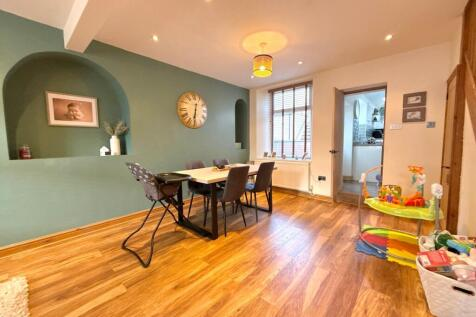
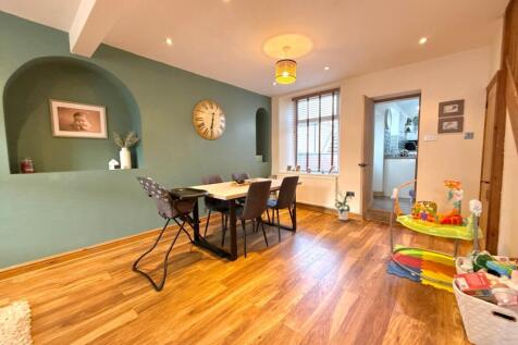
+ house plant [333,189,353,221]
